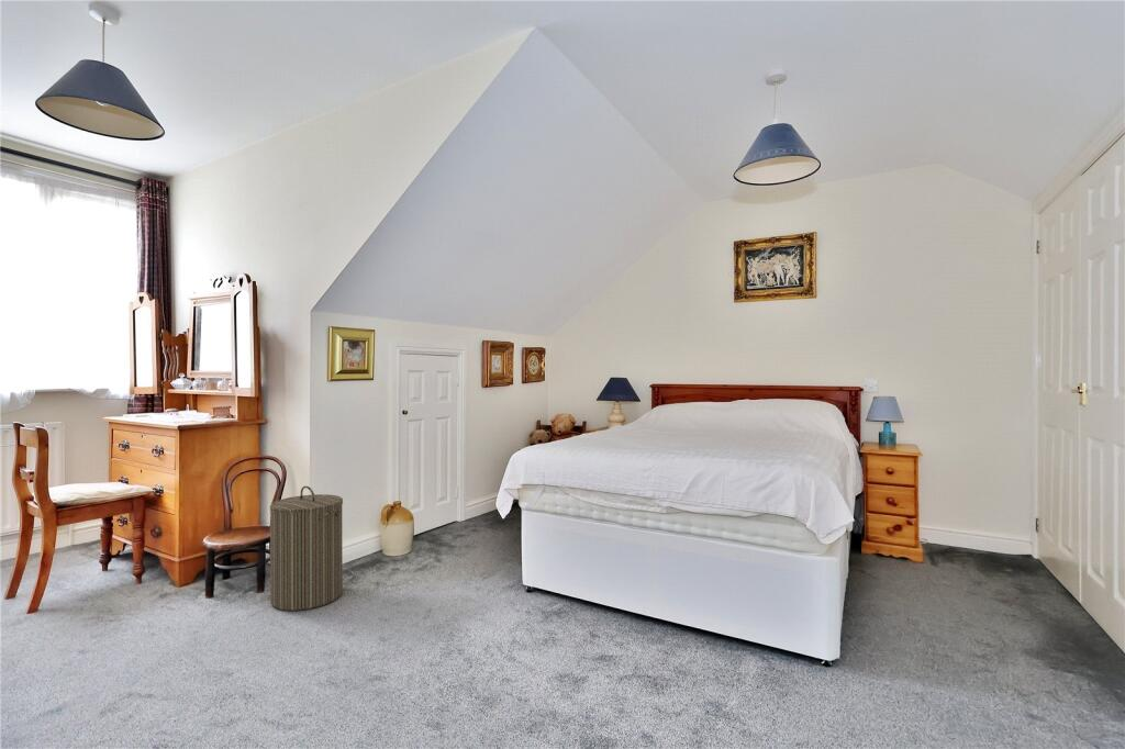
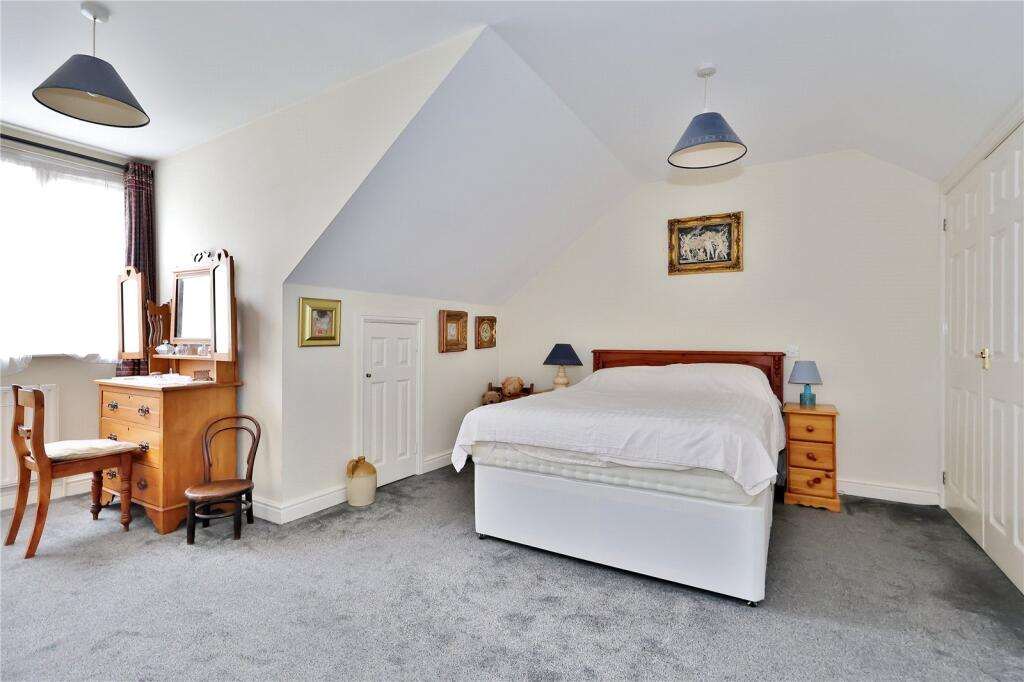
- laundry hamper [269,485,344,612]
